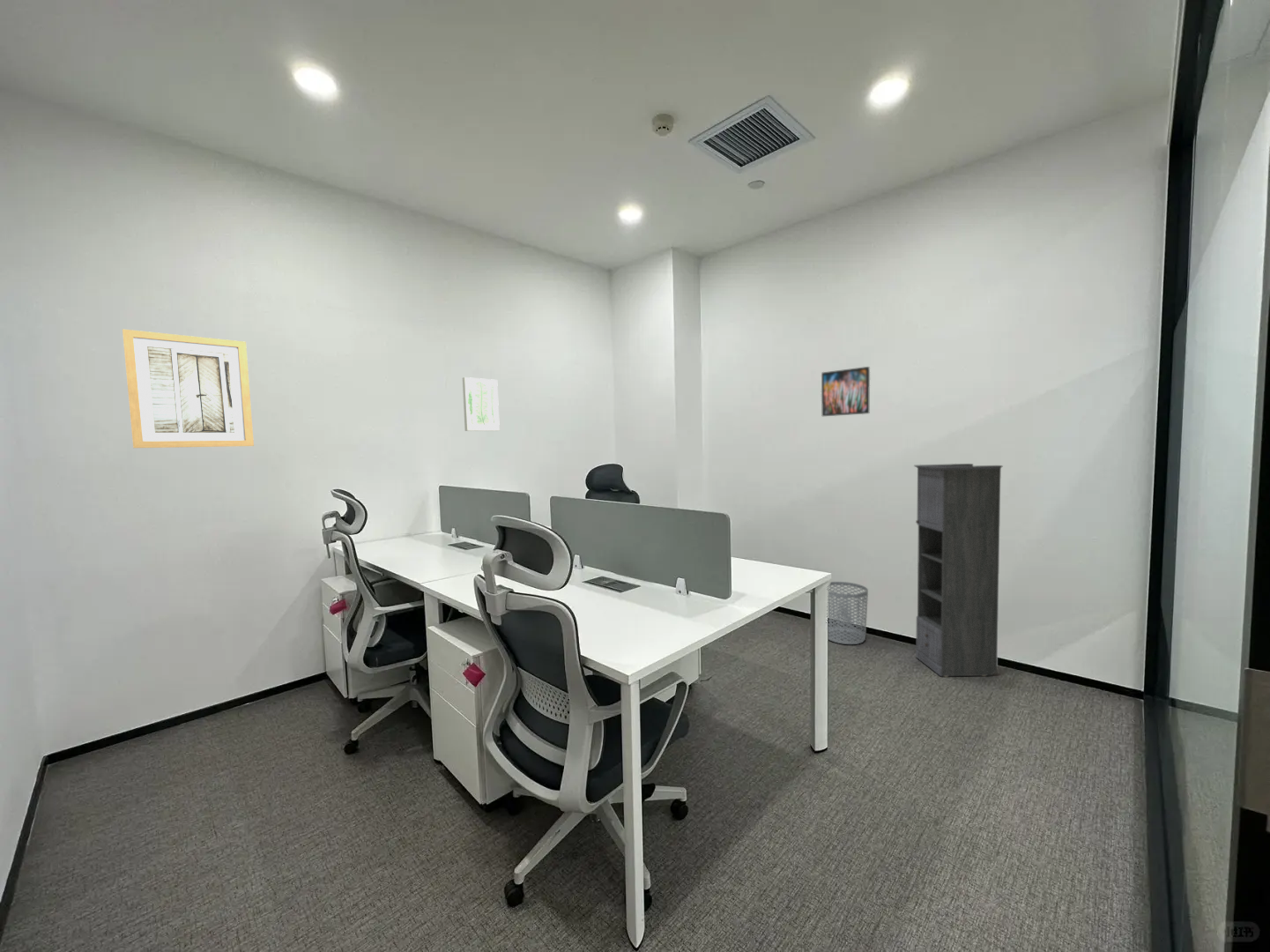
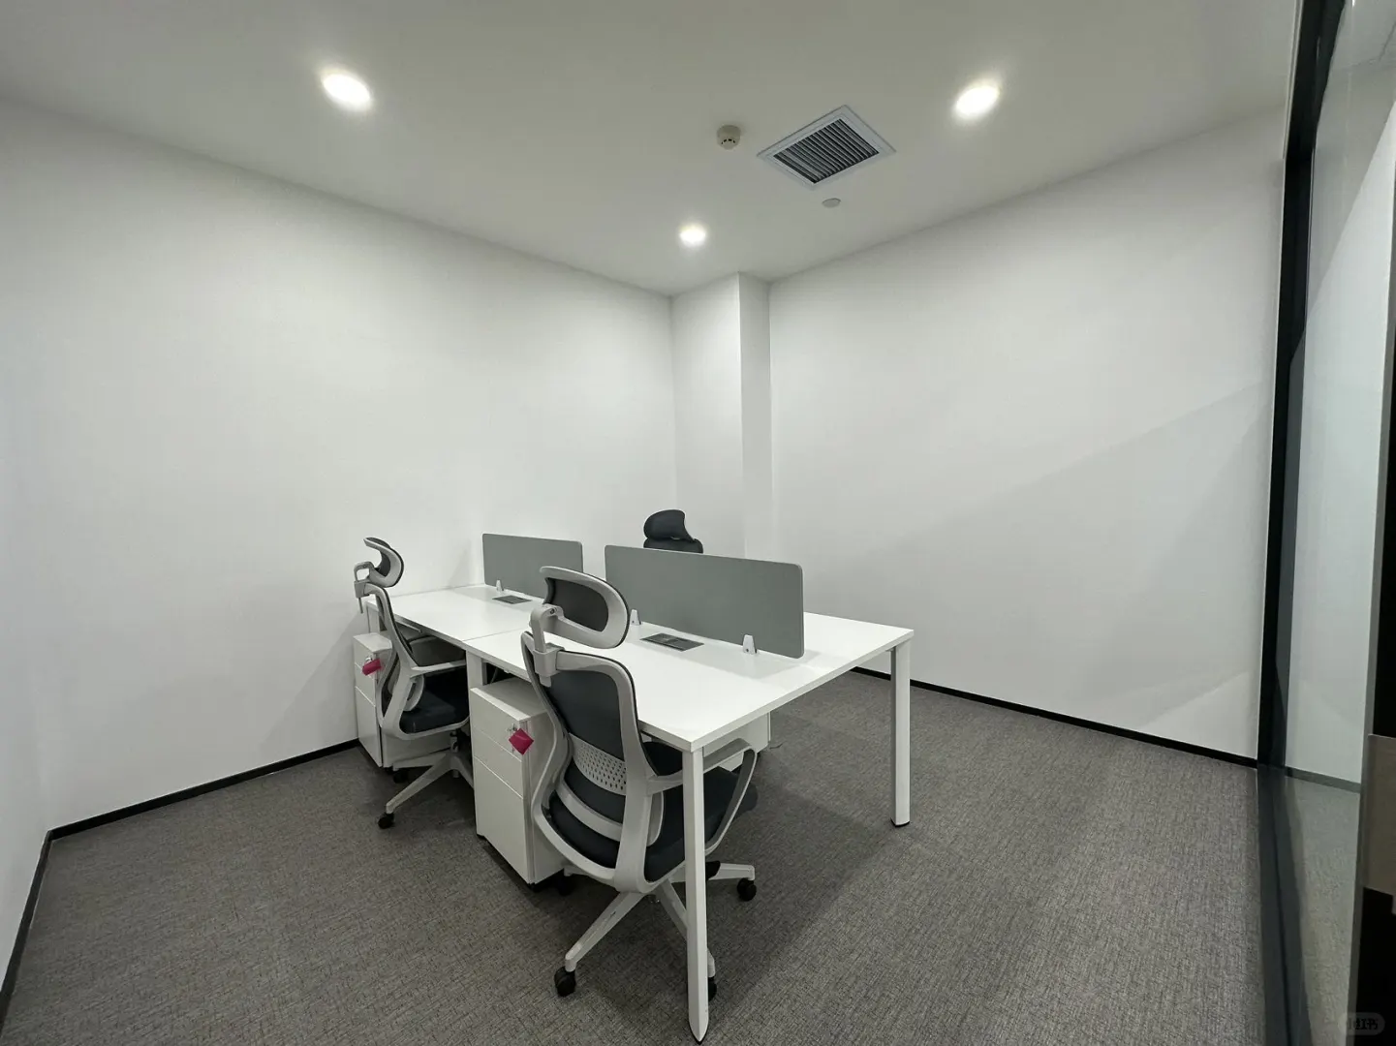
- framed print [821,366,871,417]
- wall art [462,376,501,432]
- storage cabinet [913,463,1004,678]
- waste bin [827,581,869,645]
- wall art [122,329,255,449]
